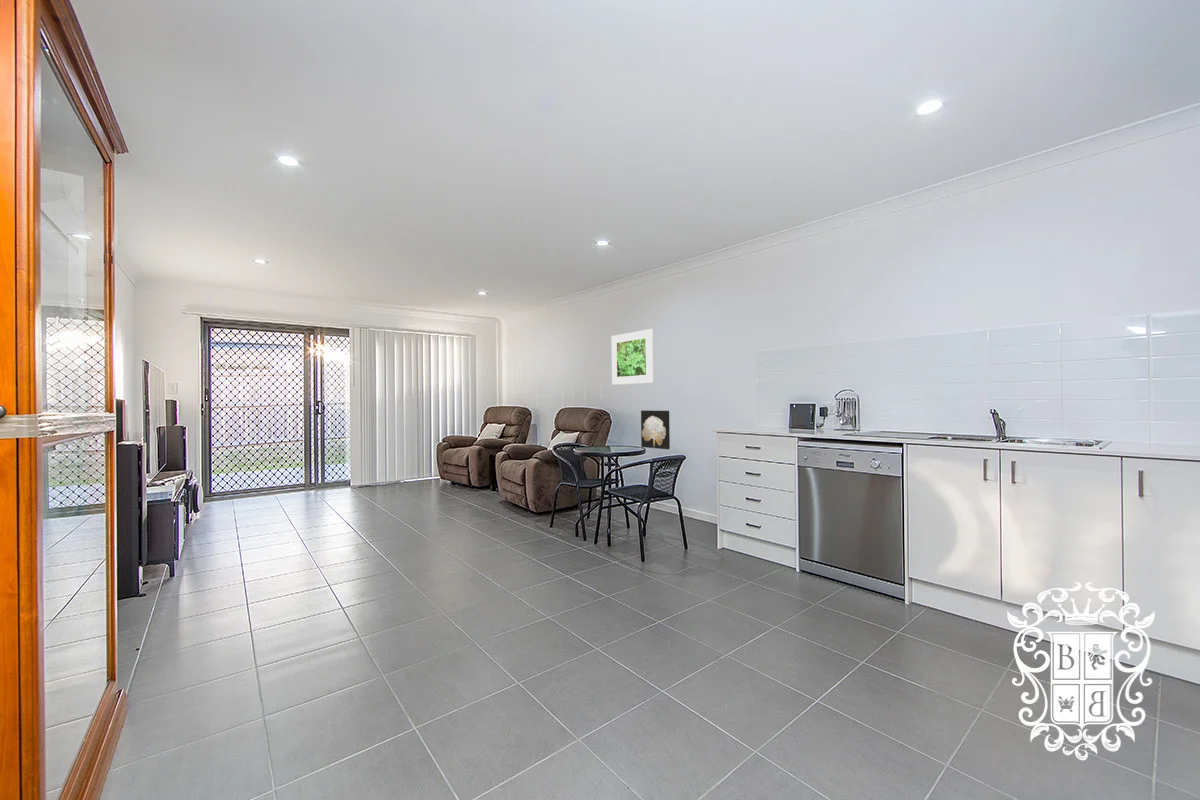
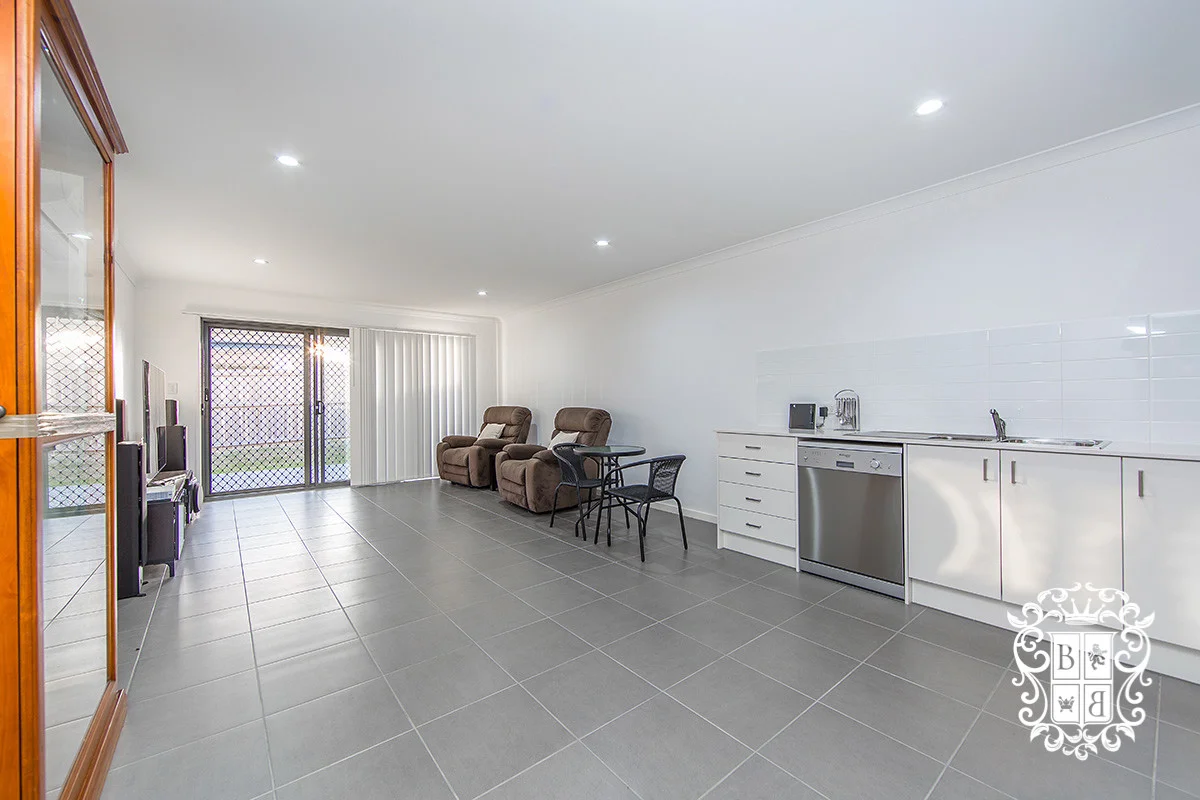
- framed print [611,328,654,386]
- wall art [640,409,671,450]
